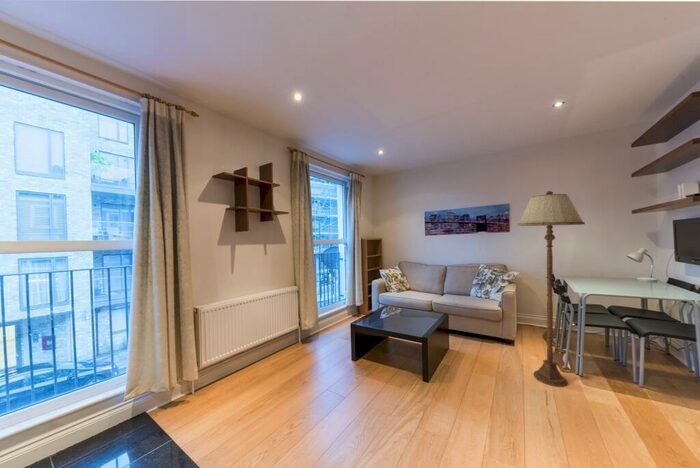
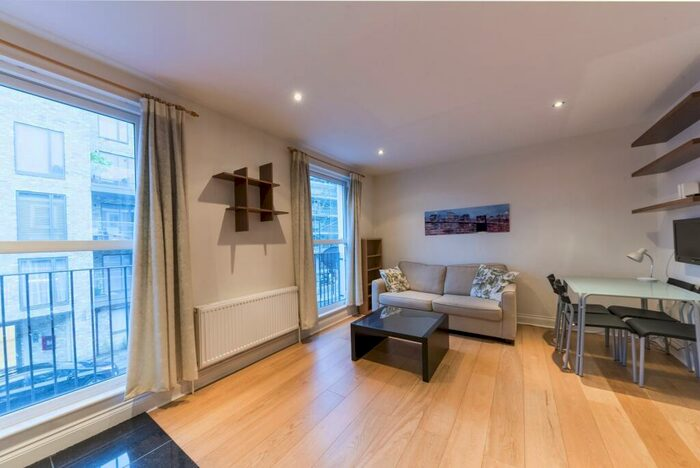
- floor lamp [516,190,586,388]
